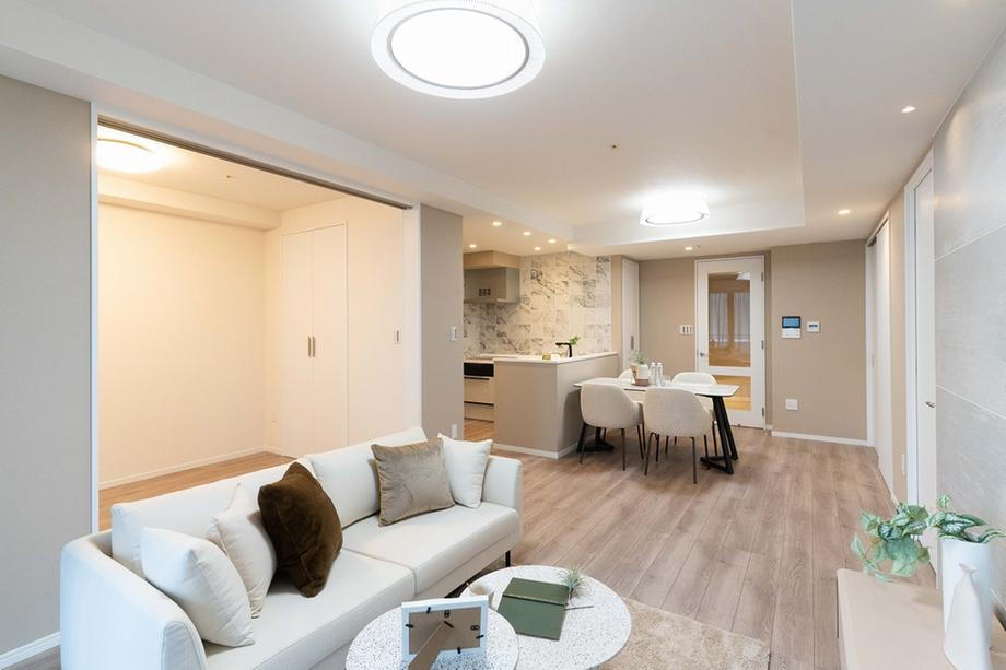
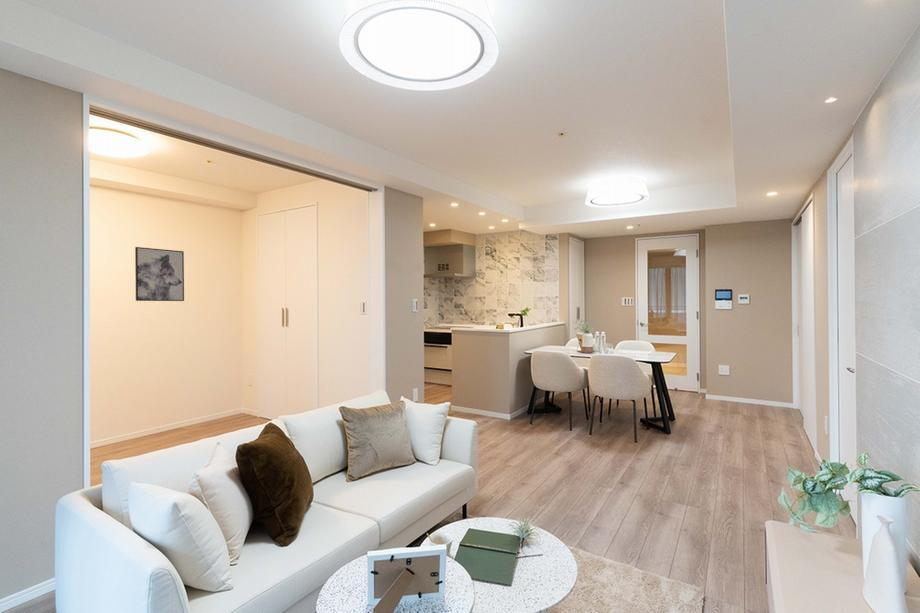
+ wall art [134,246,185,302]
